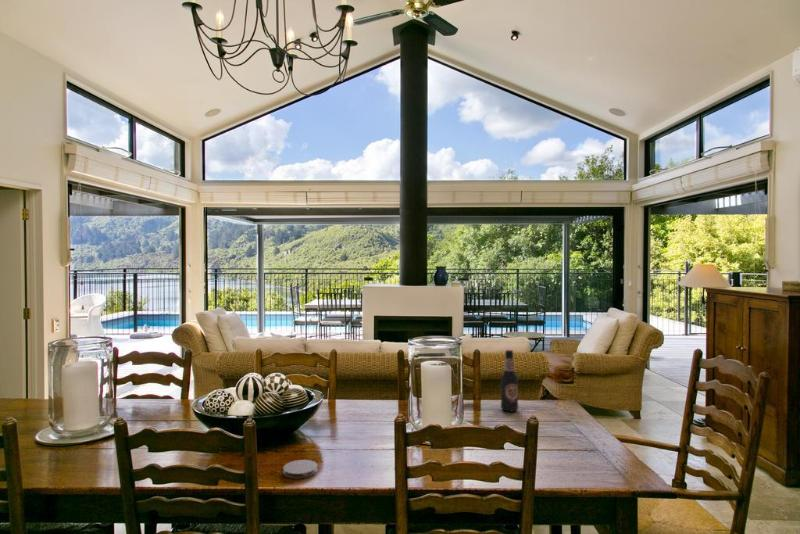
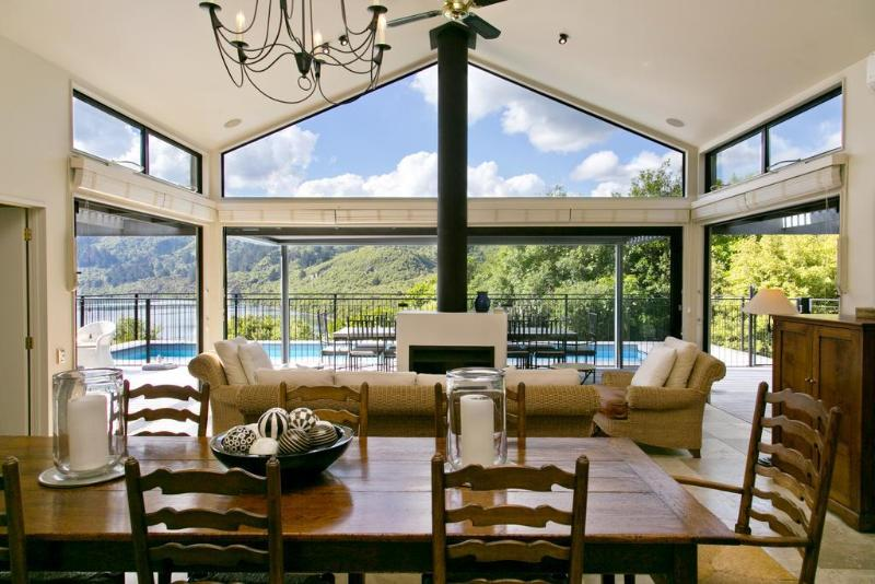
- coaster [282,459,319,479]
- bottle [500,349,519,413]
